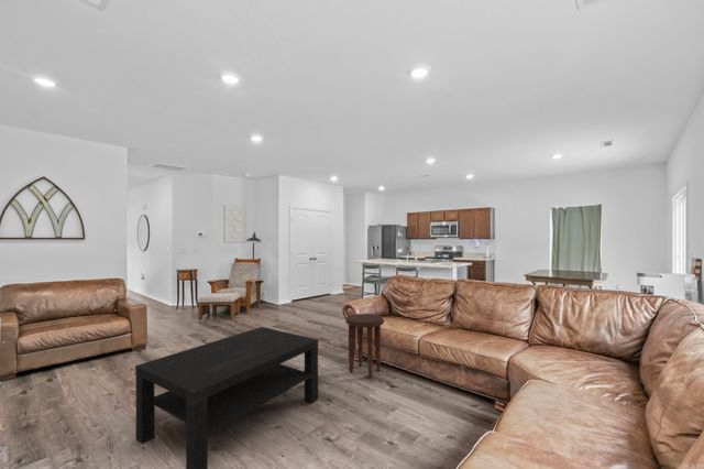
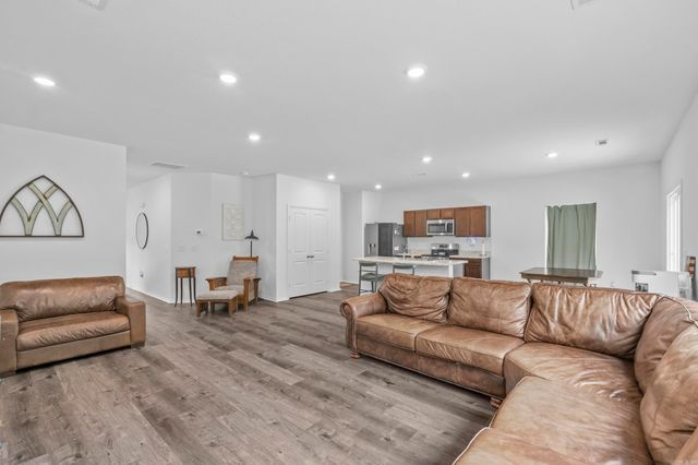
- side table [344,313,385,379]
- coffee table [134,326,319,469]
